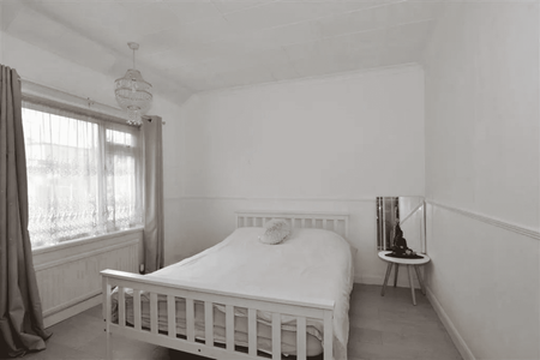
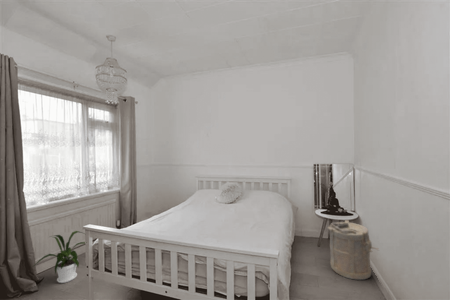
+ house plant [33,230,86,284]
+ laundry hamper [327,219,379,281]
